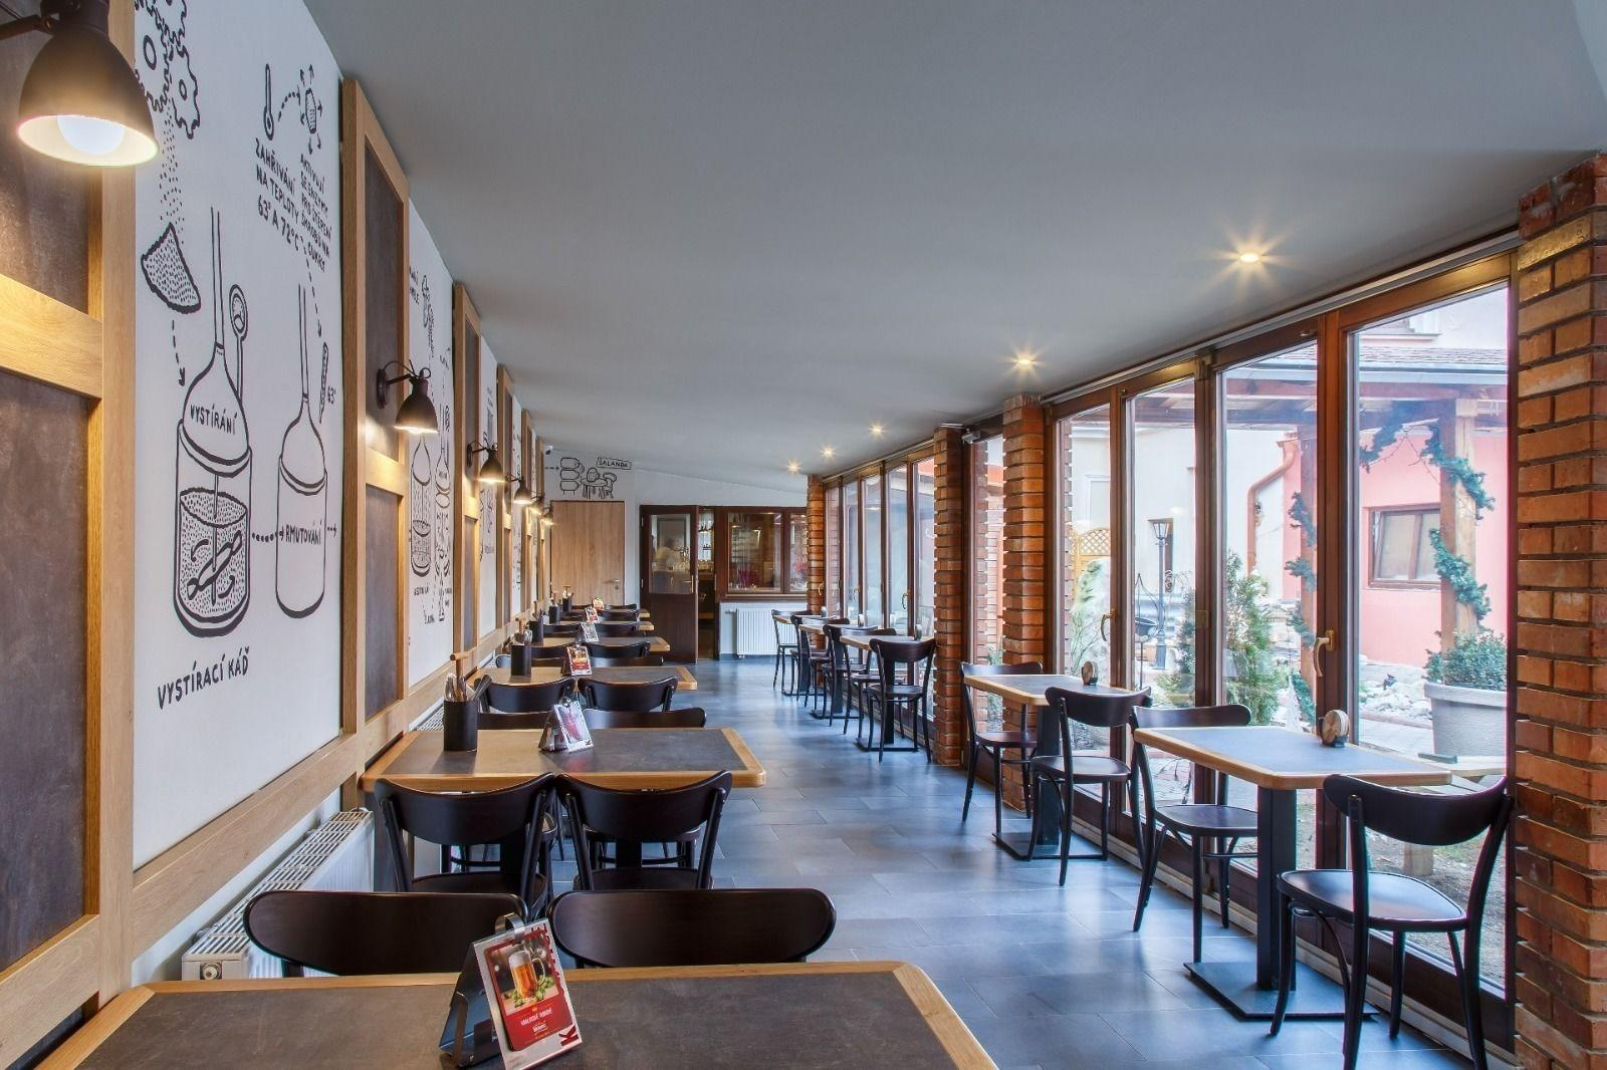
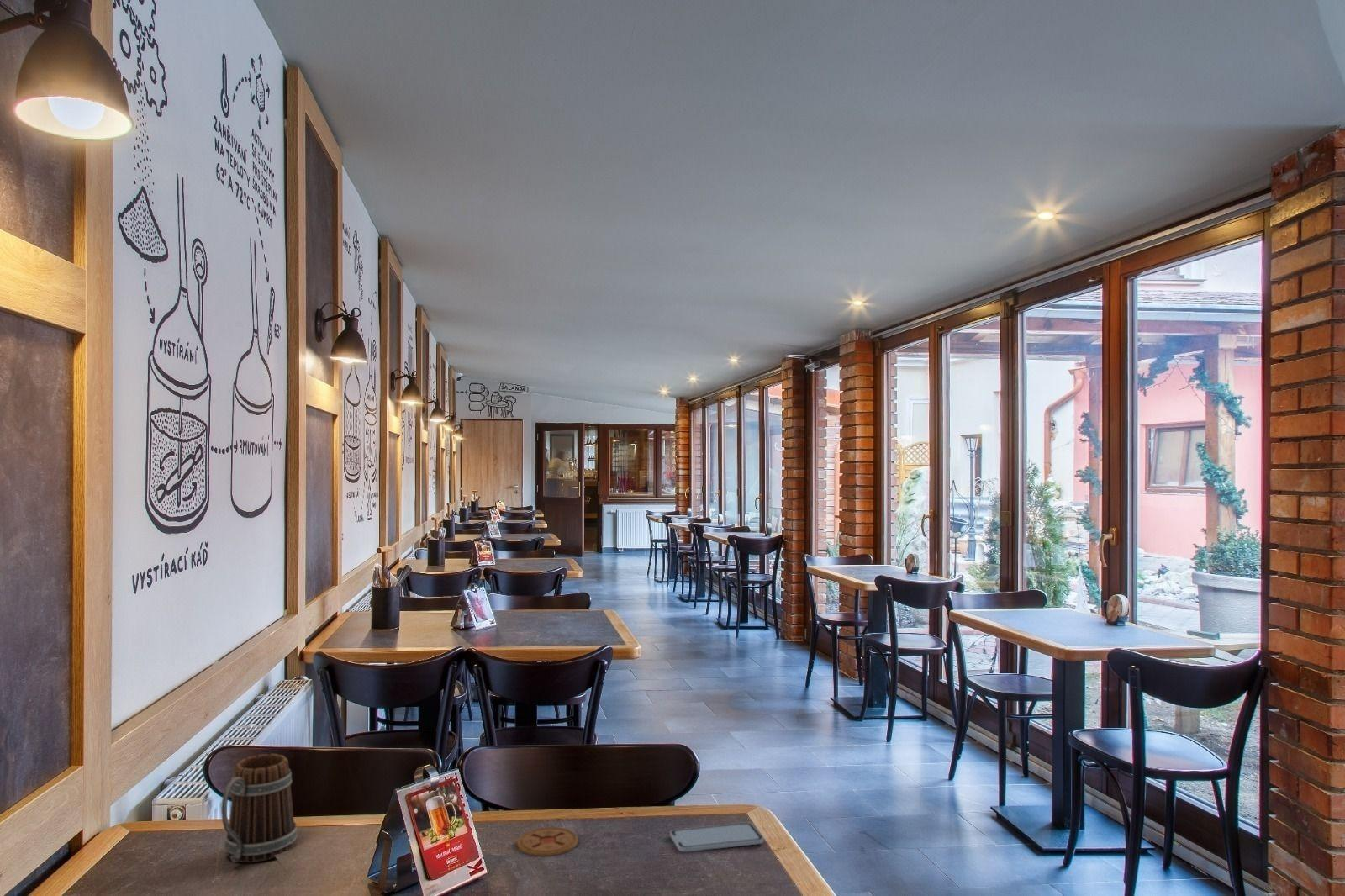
+ beer mug [220,753,298,863]
+ coaster [516,826,578,856]
+ smartphone [669,821,764,852]
